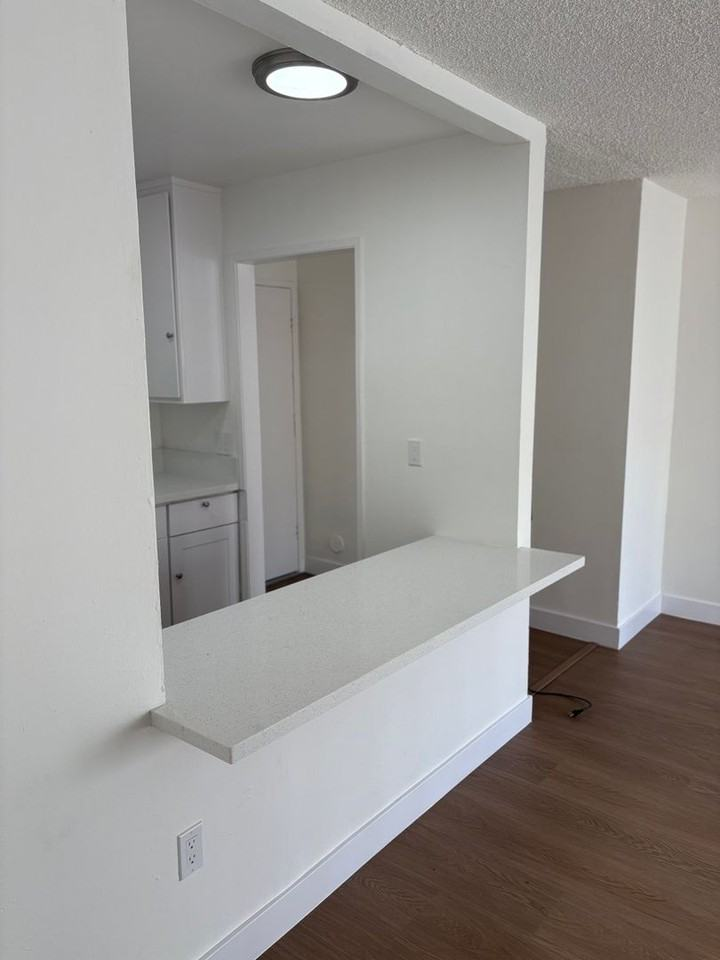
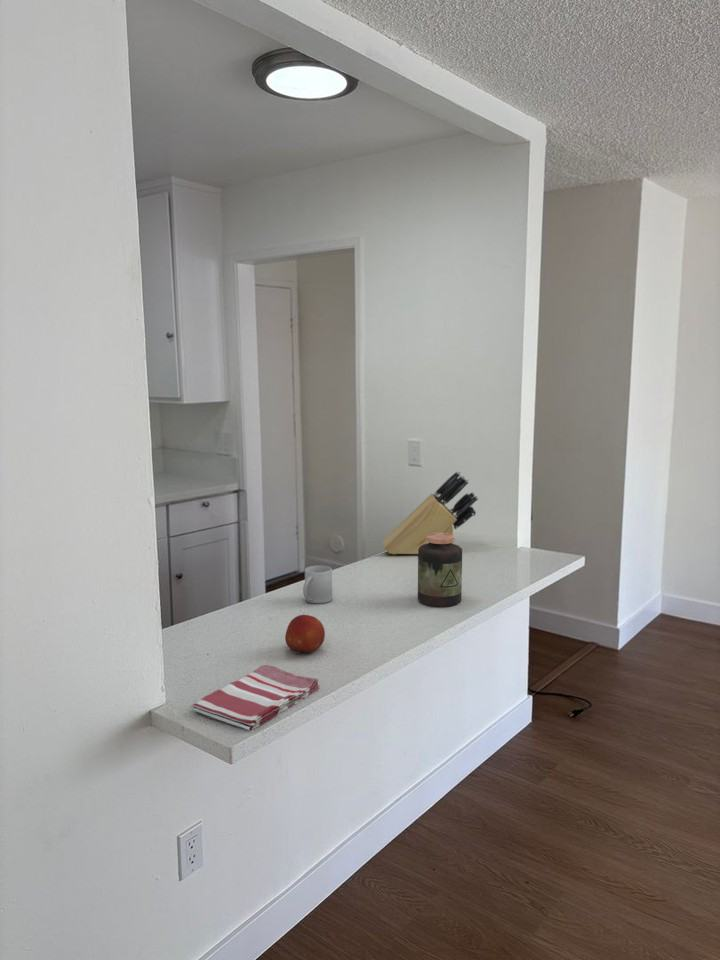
+ mug [302,565,333,604]
+ fruit [284,614,326,655]
+ jar [417,533,463,608]
+ knife block [382,470,479,555]
+ dish towel [190,664,320,732]
